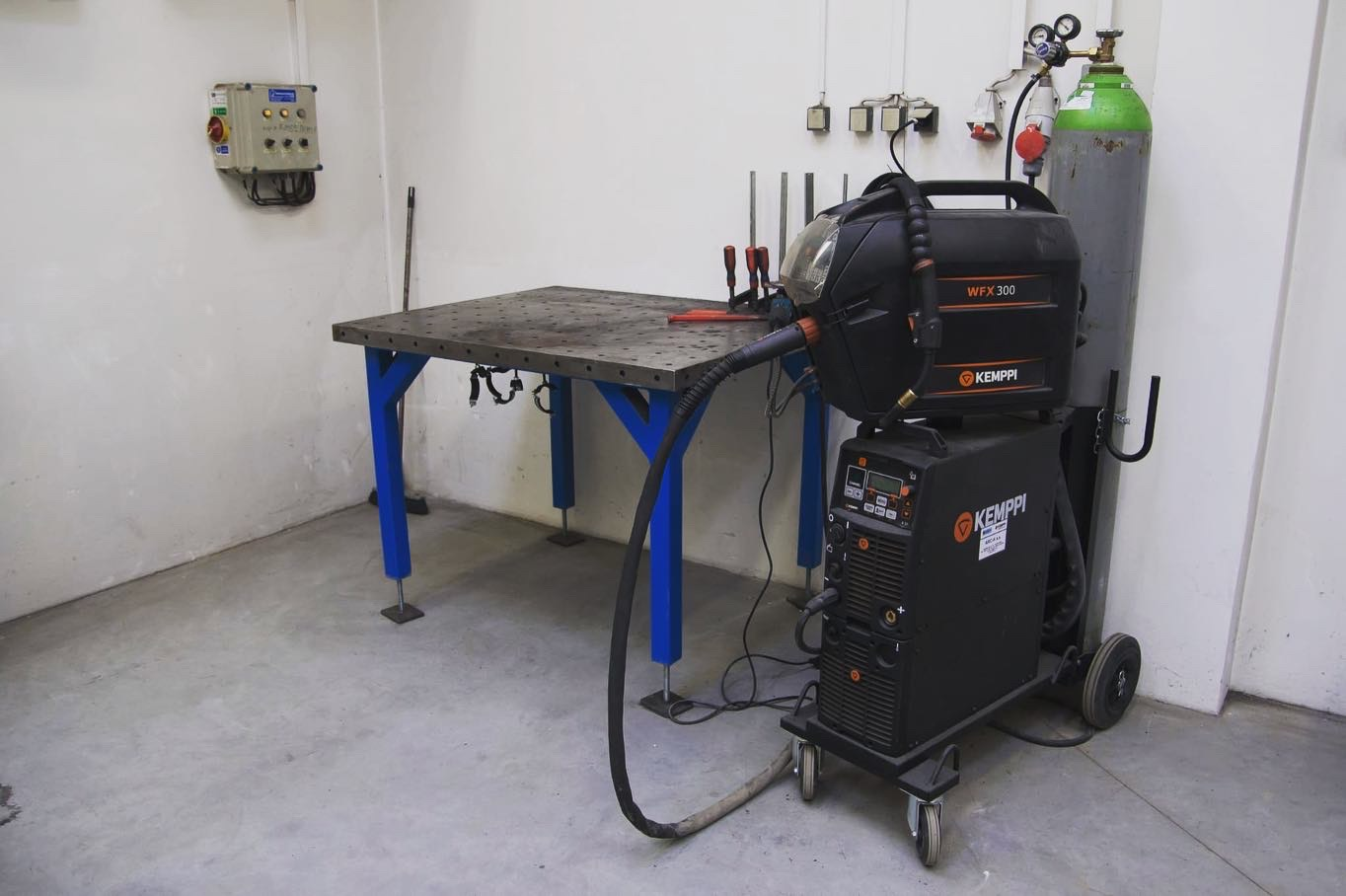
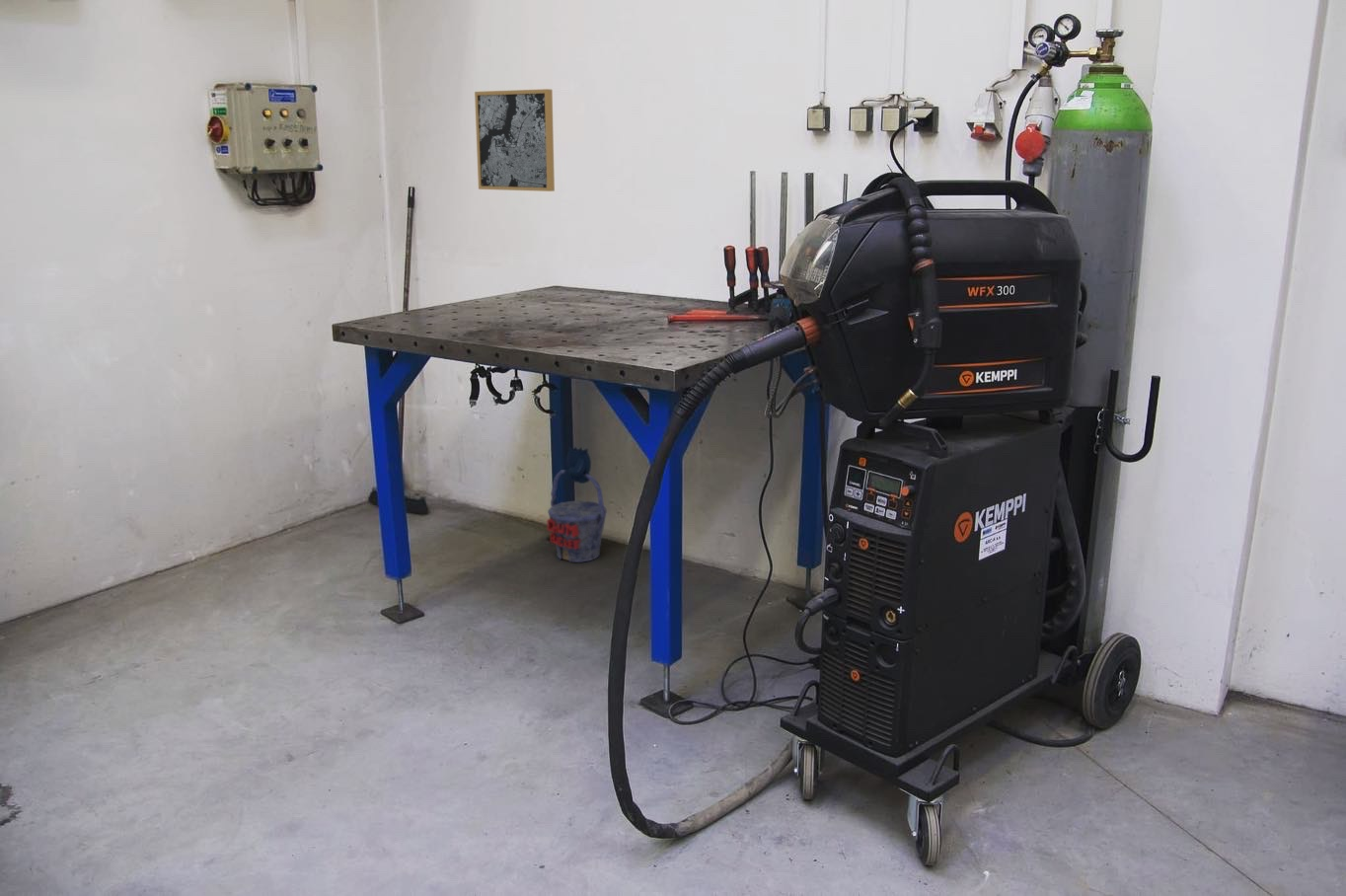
+ wall art [474,88,556,192]
+ bucket [546,446,608,563]
